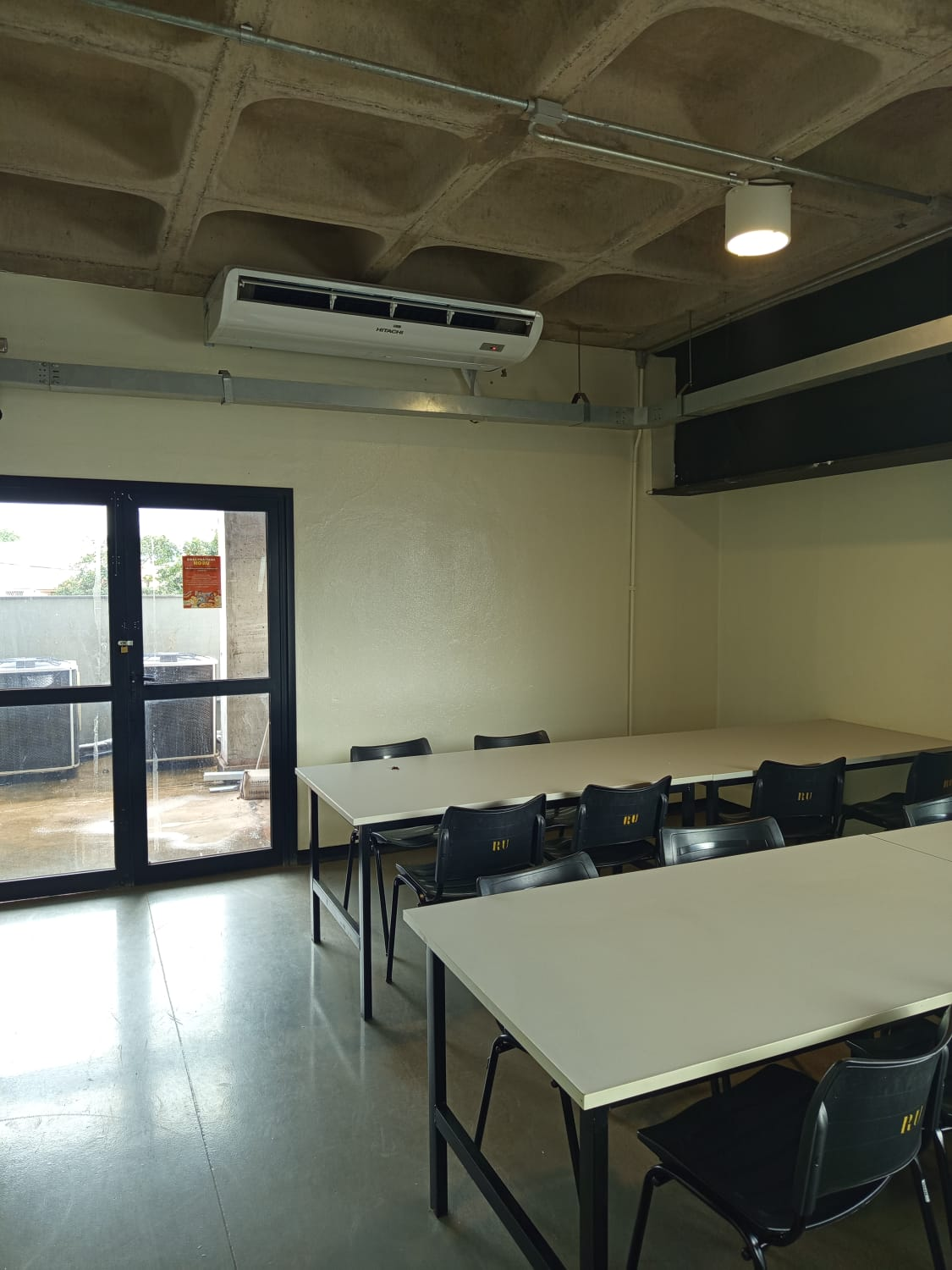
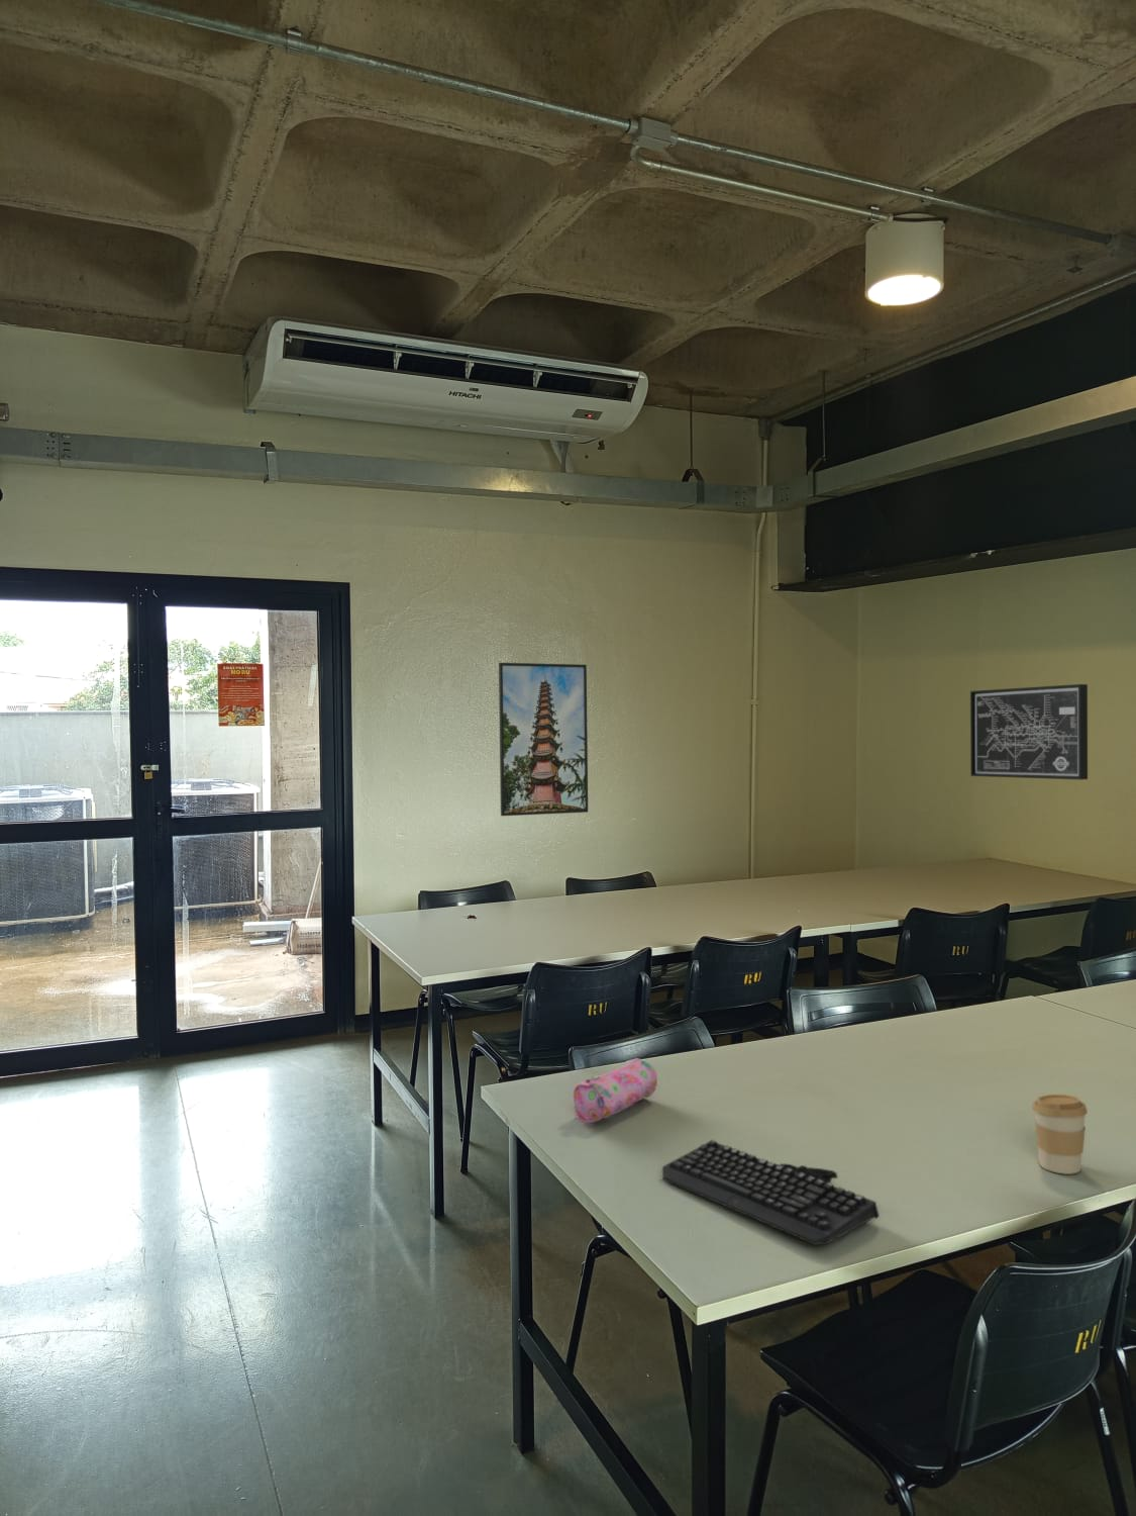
+ wall art [969,683,1088,781]
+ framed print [498,663,588,816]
+ coffee cup [1031,1093,1088,1176]
+ keyboard [661,1139,881,1246]
+ pencil case [573,1058,659,1123]
